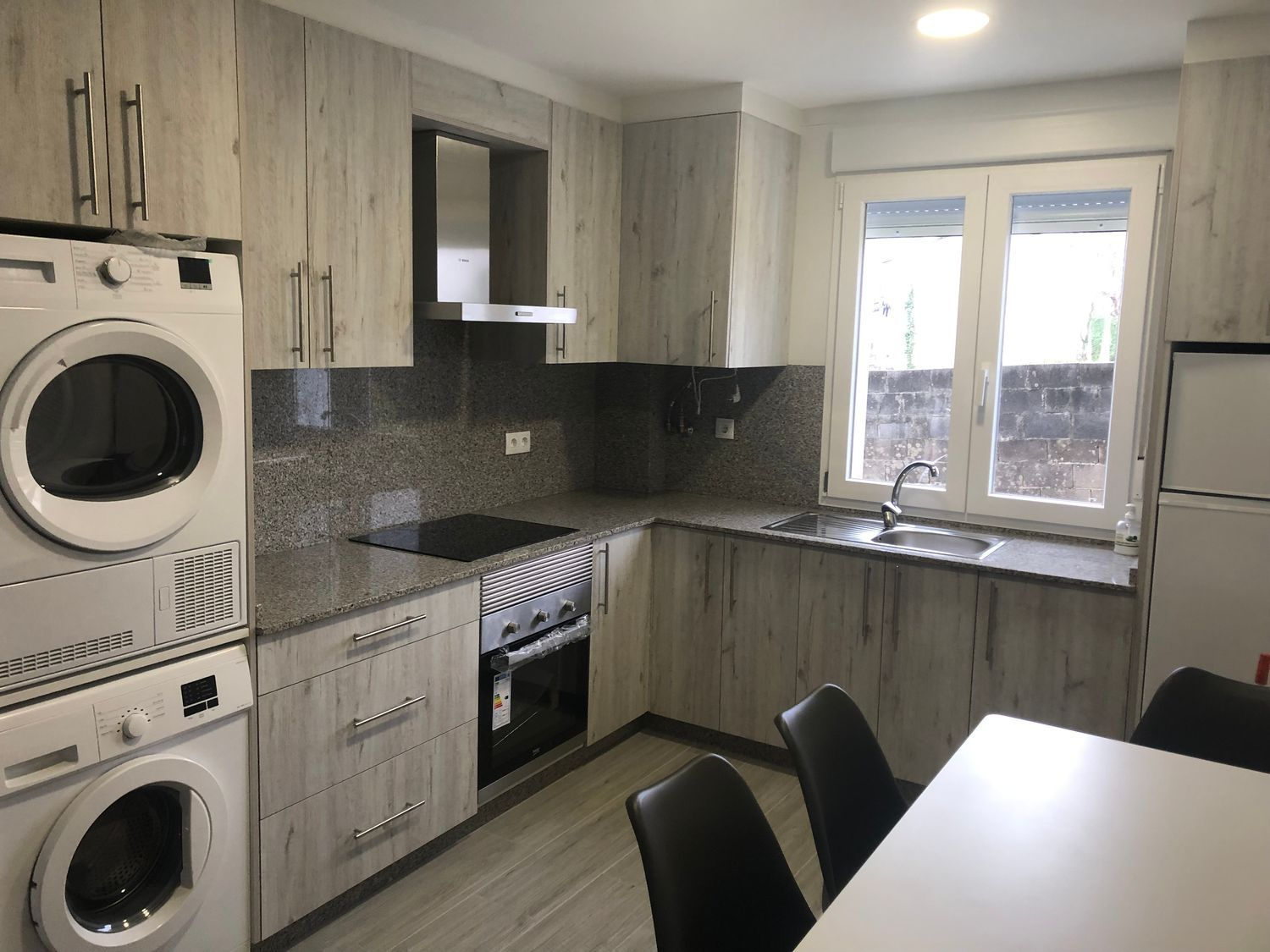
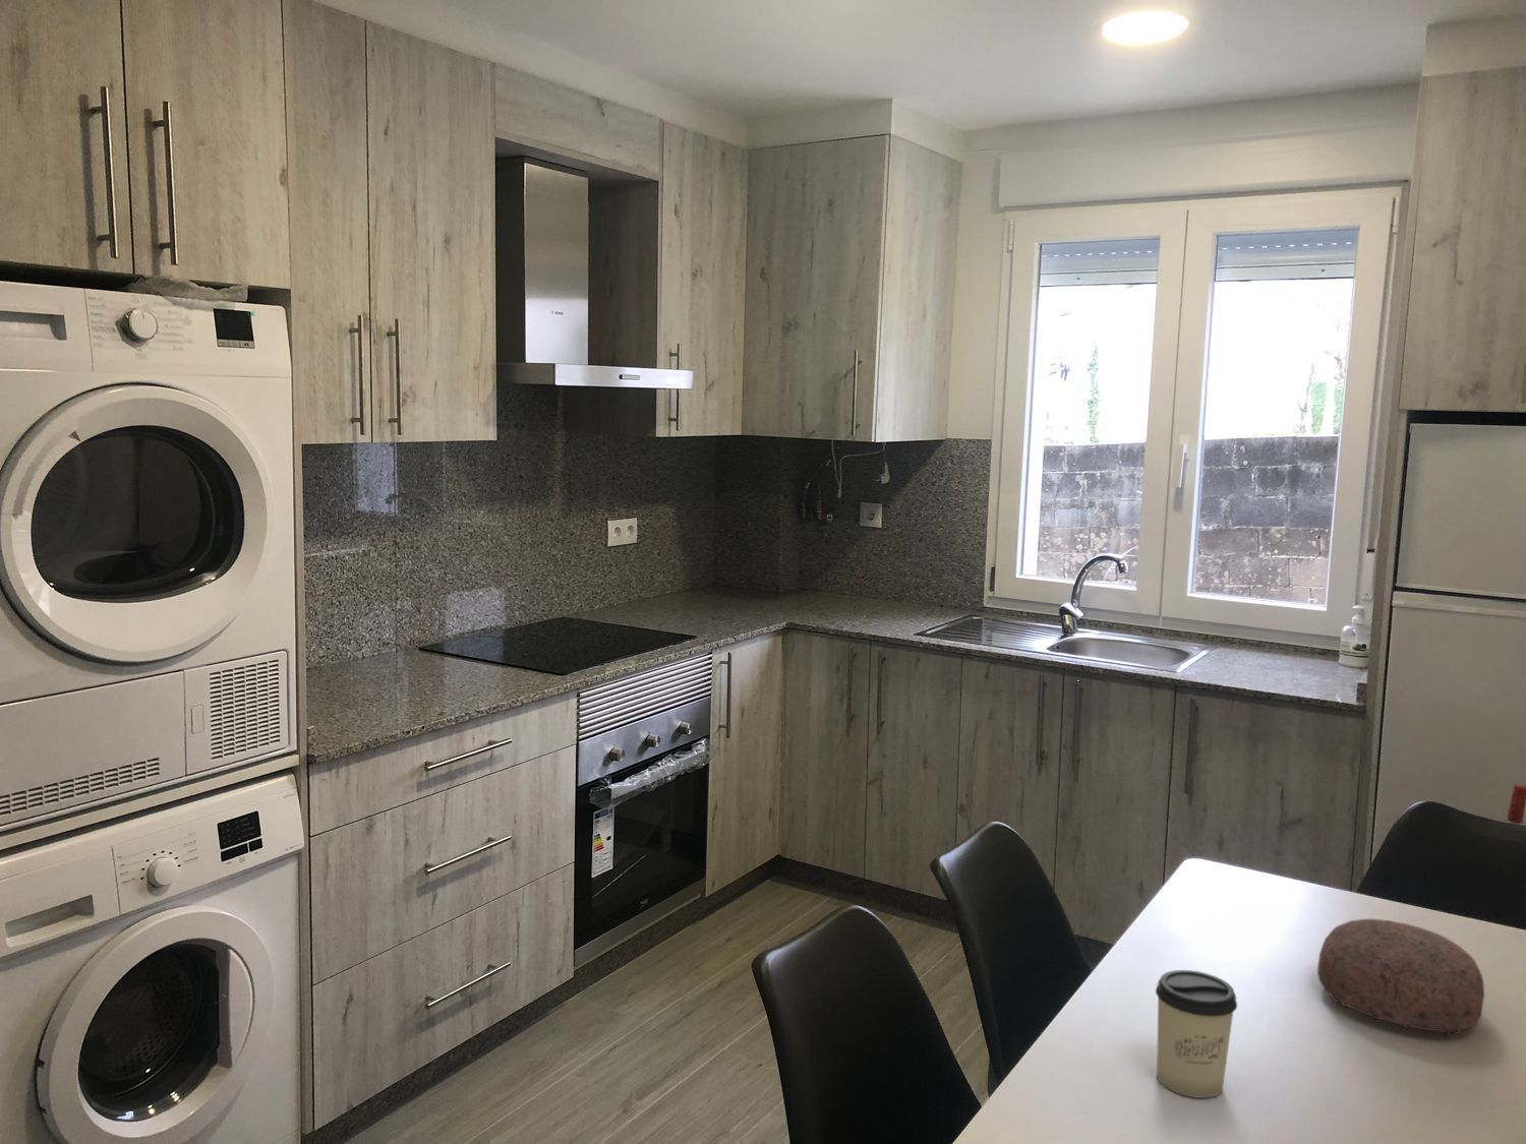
+ decorative bowl [1317,917,1485,1036]
+ cup [1155,969,1238,1100]
